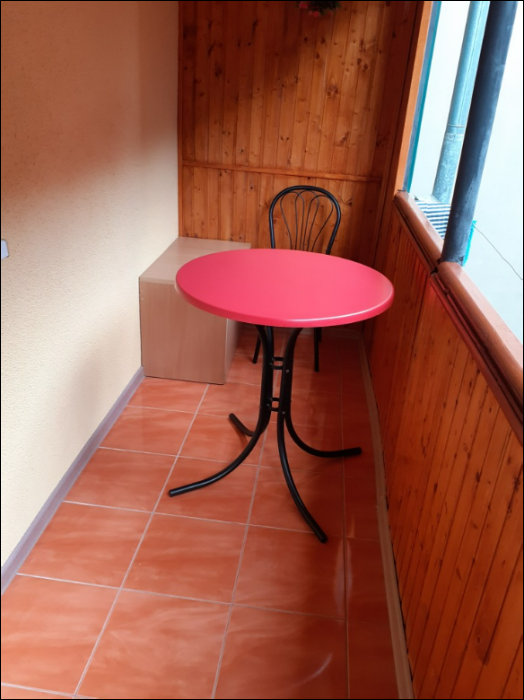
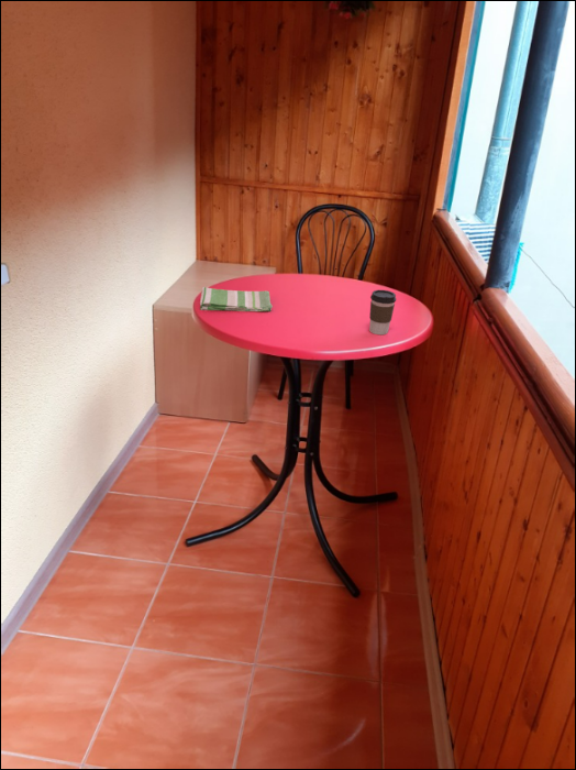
+ coffee cup [368,289,397,336]
+ dish towel [199,286,274,312]
